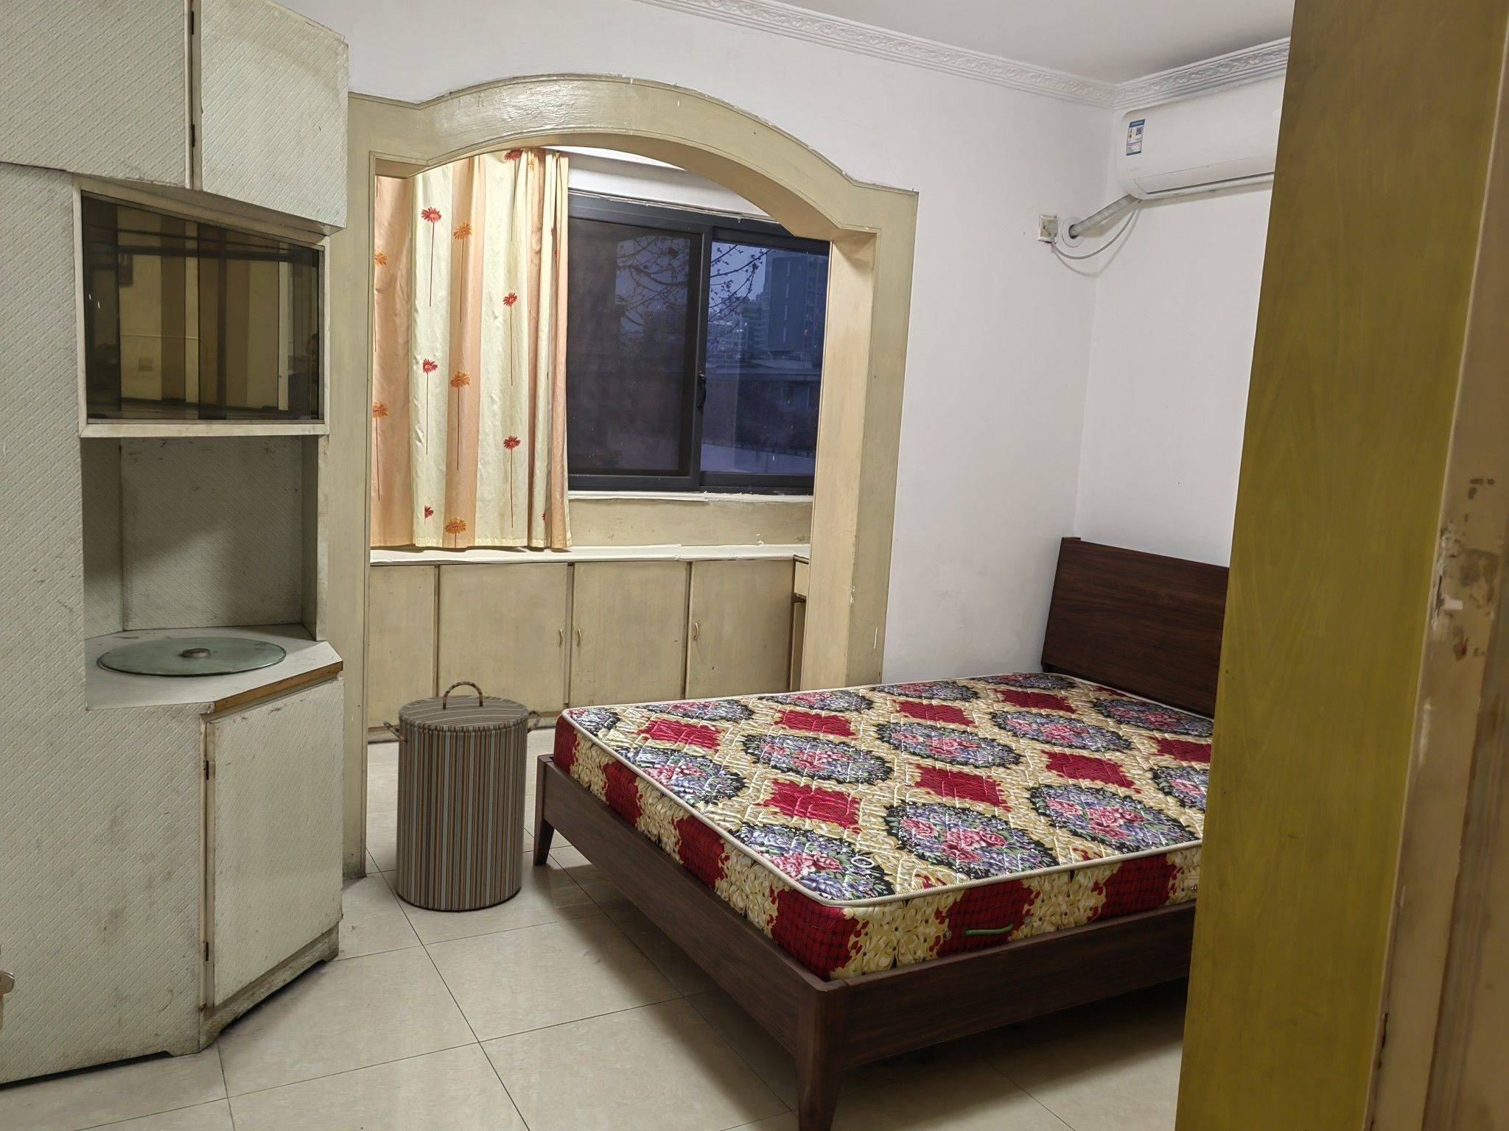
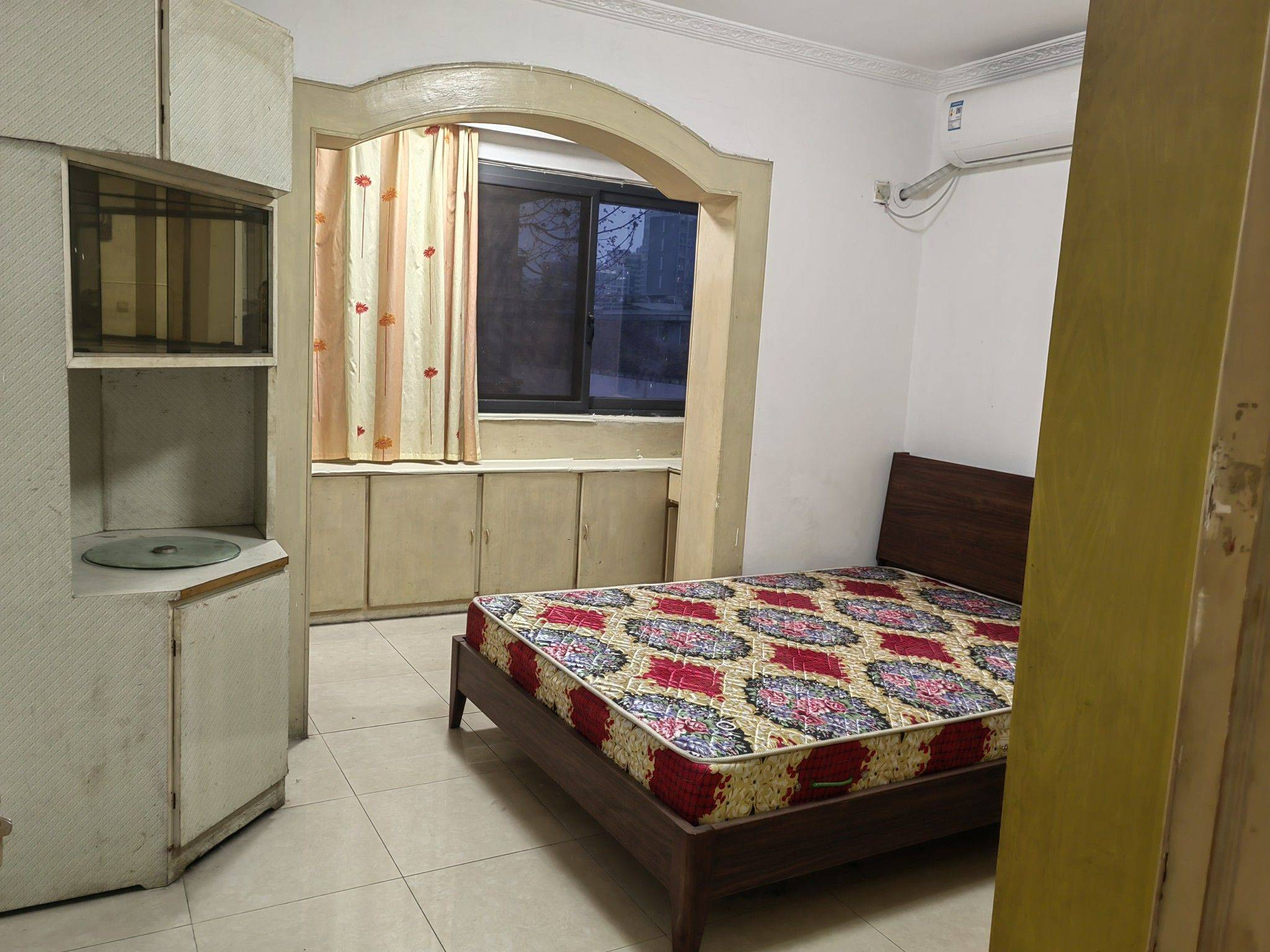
- laundry hamper [383,681,542,911]
